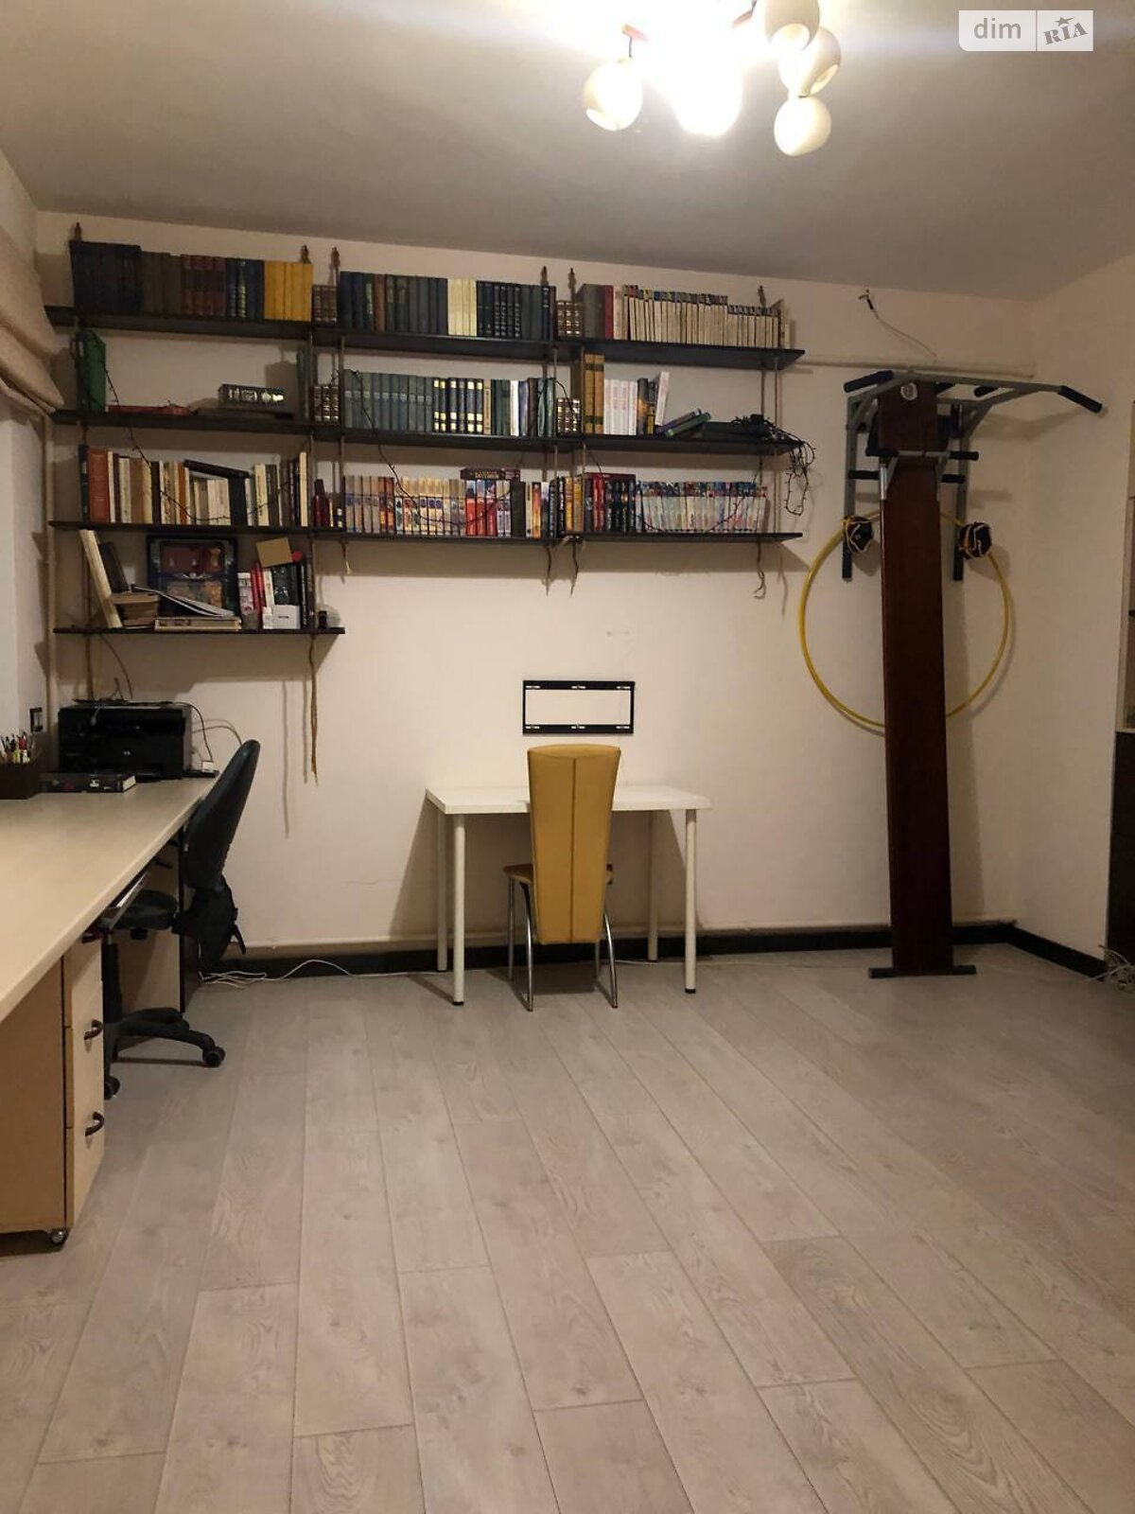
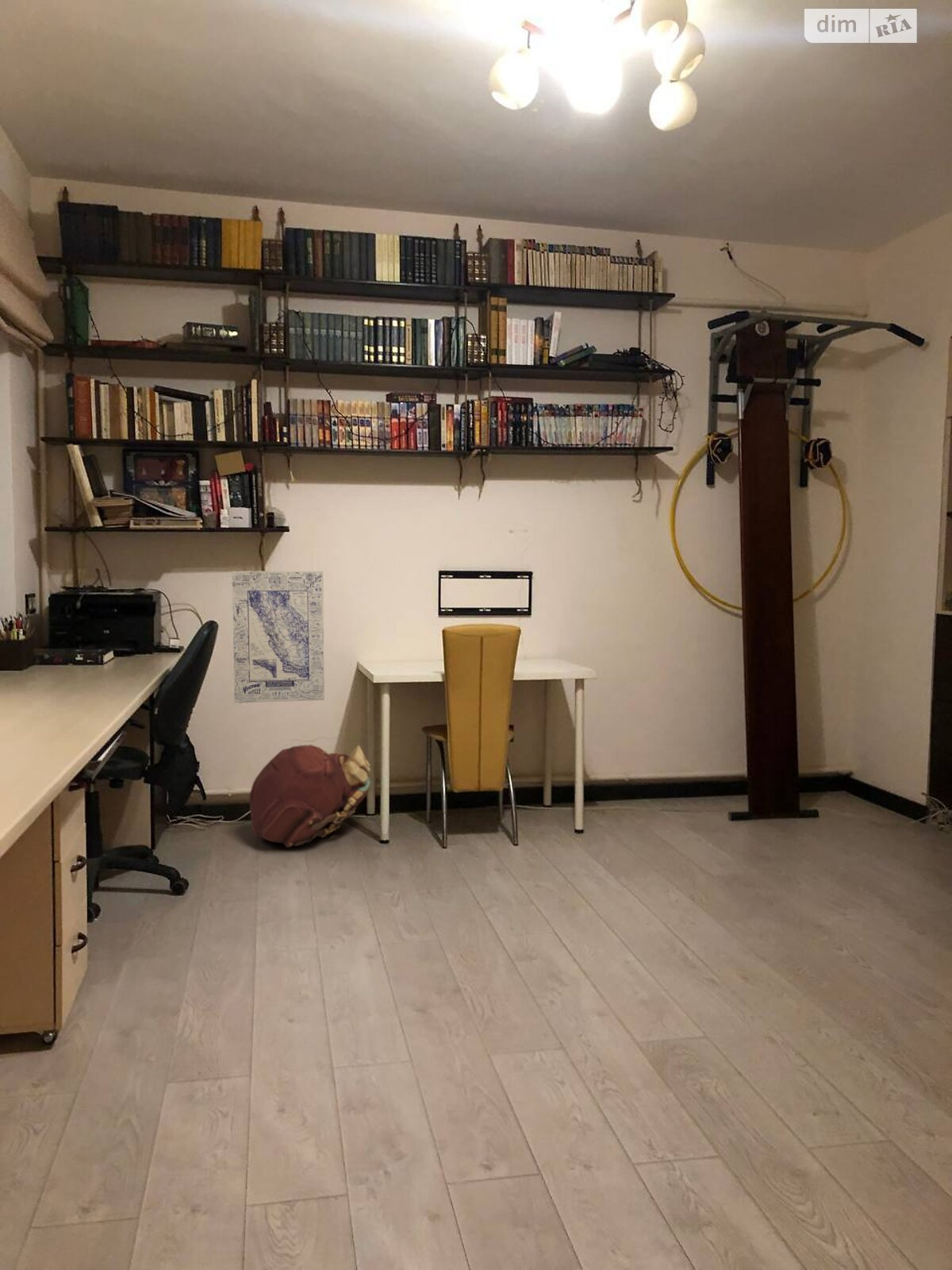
+ wall art [232,571,325,703]
+ backpack [248,744,371,849]
